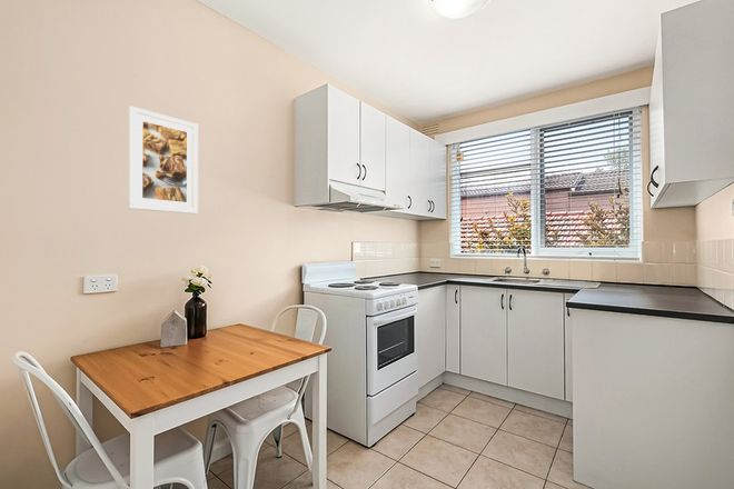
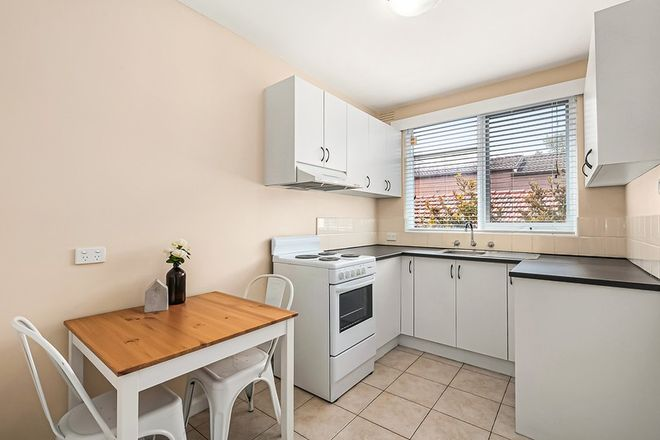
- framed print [127,104,199,214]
